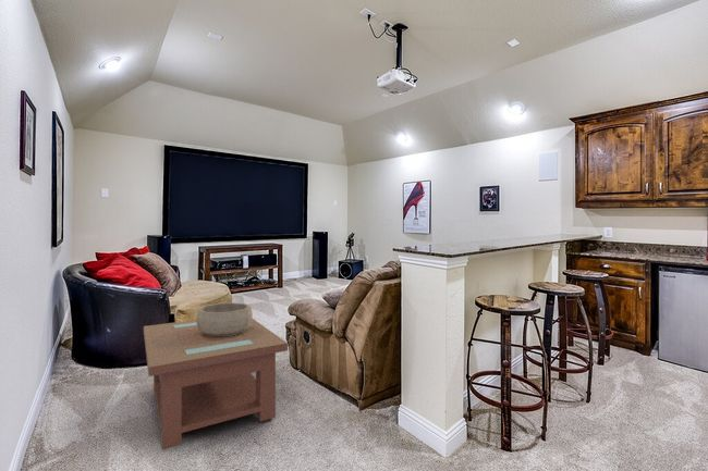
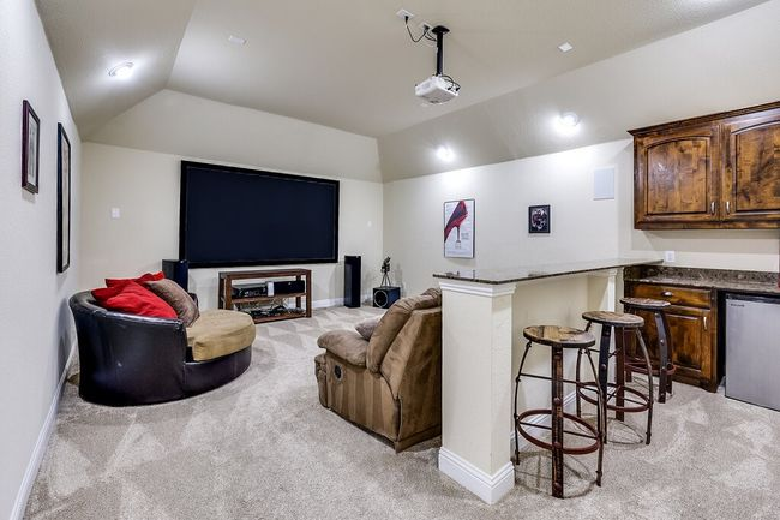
- coffee table [143,318,289,451]
- decorative bowl [195,301,254,337]
